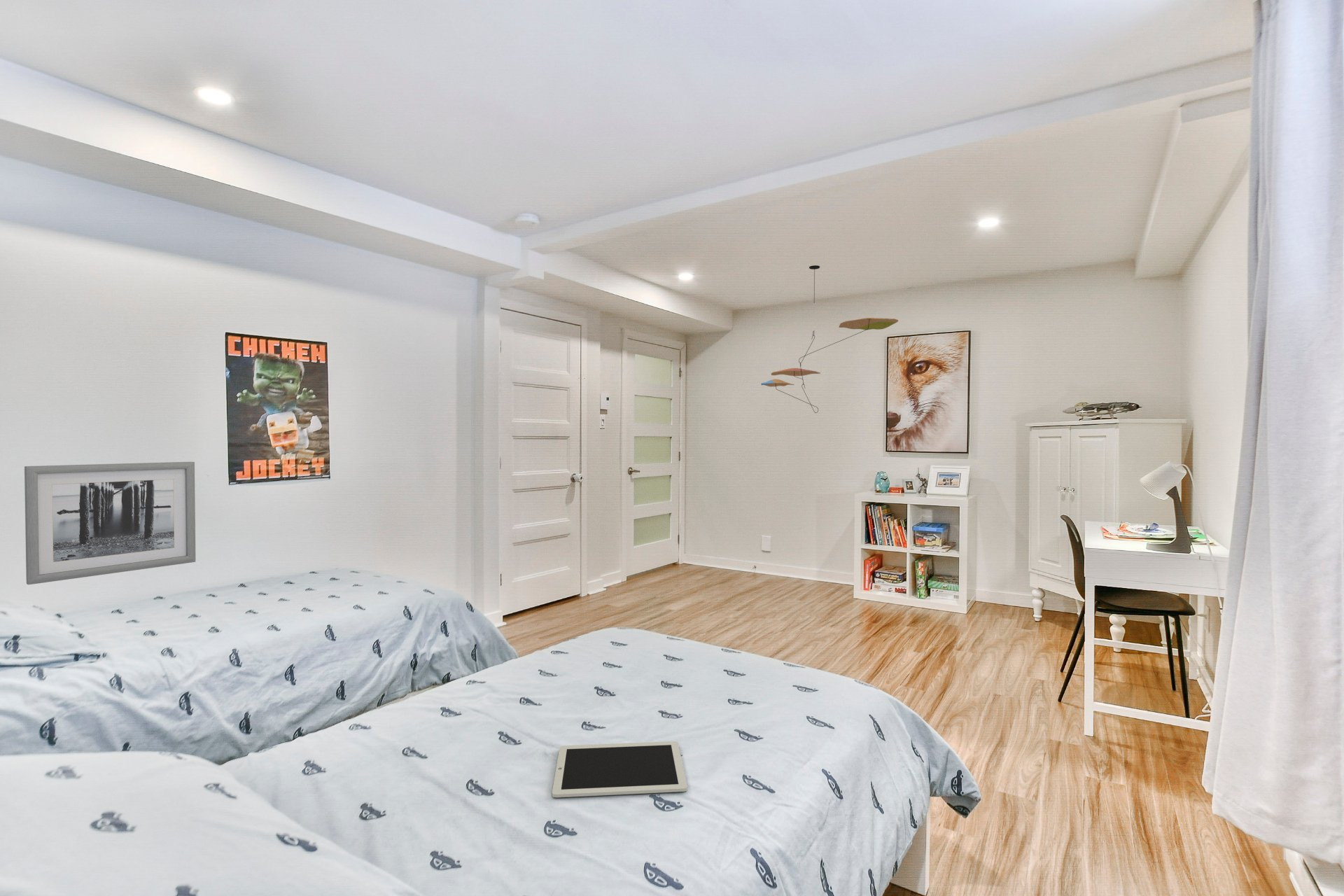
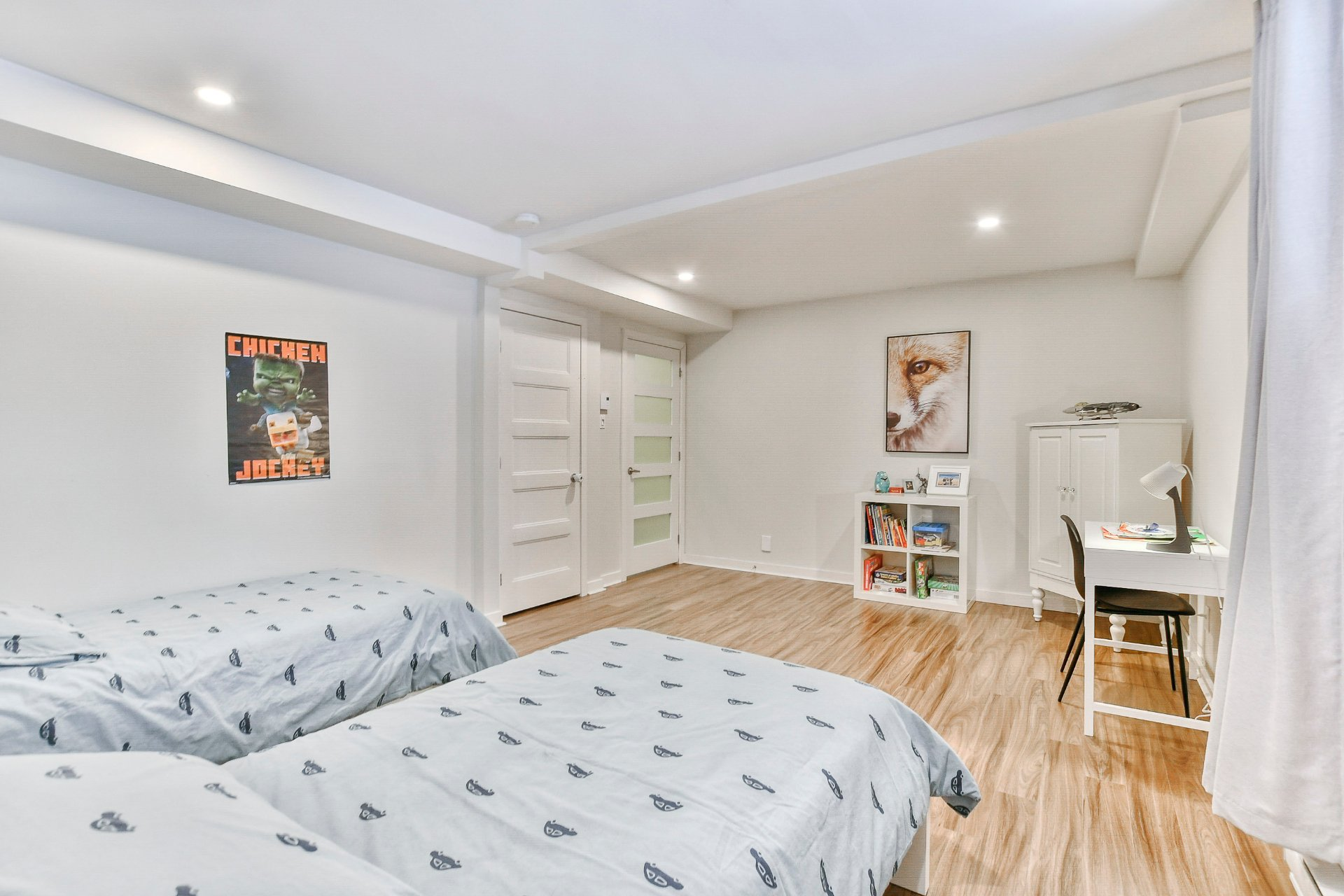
- ceiling mobile [761,265,899,414]
- tablet [552,741,688,798]
- wall art [24,461,196,585]
